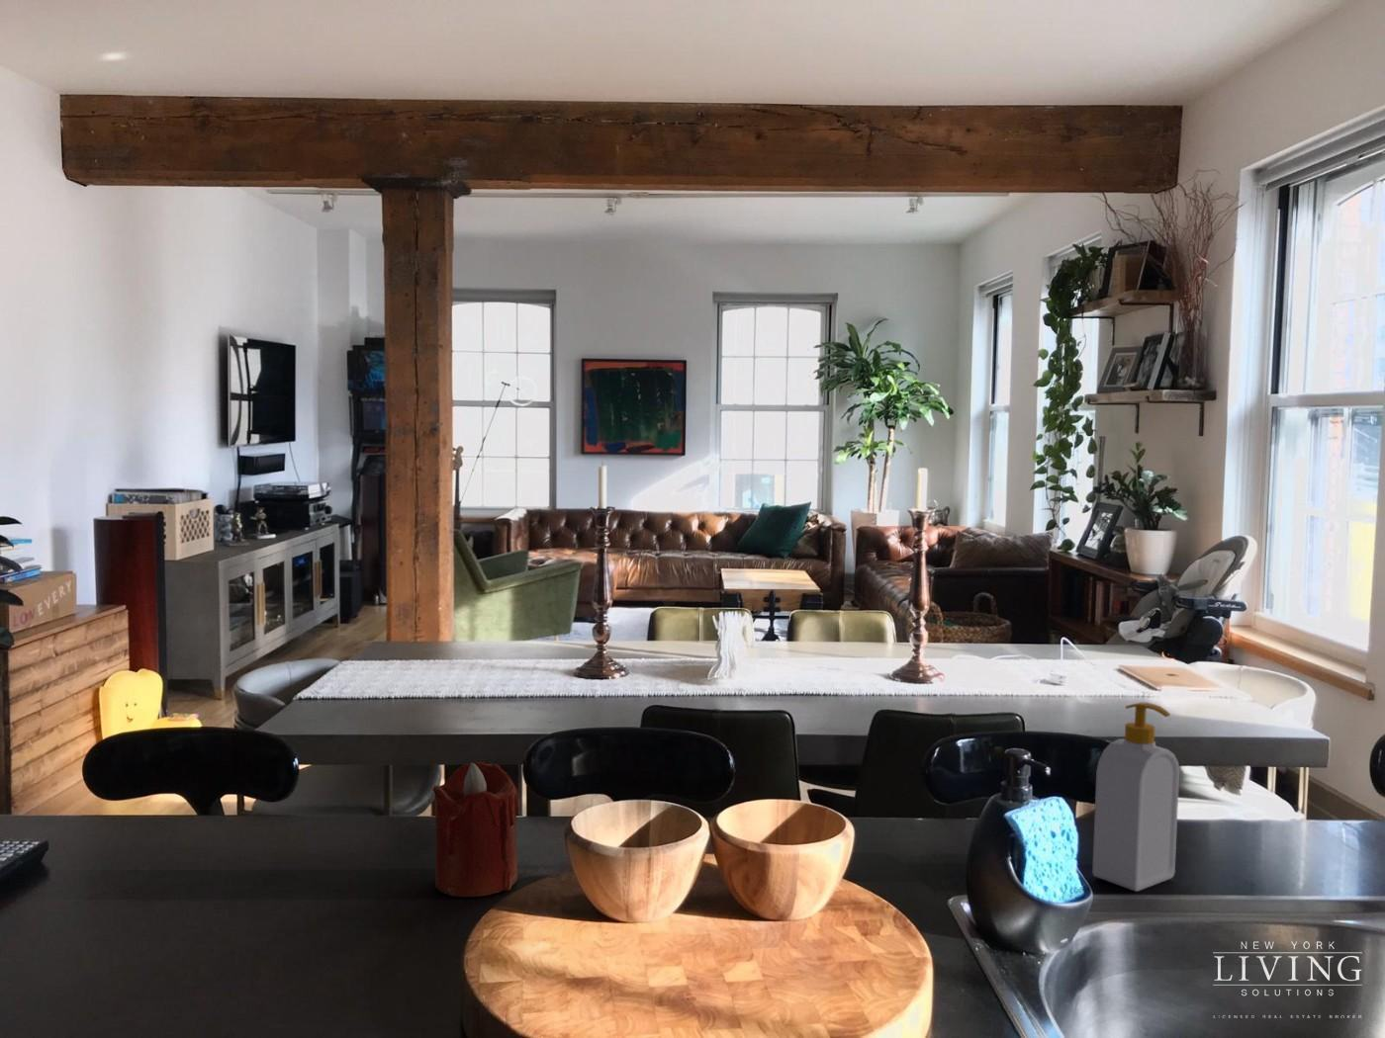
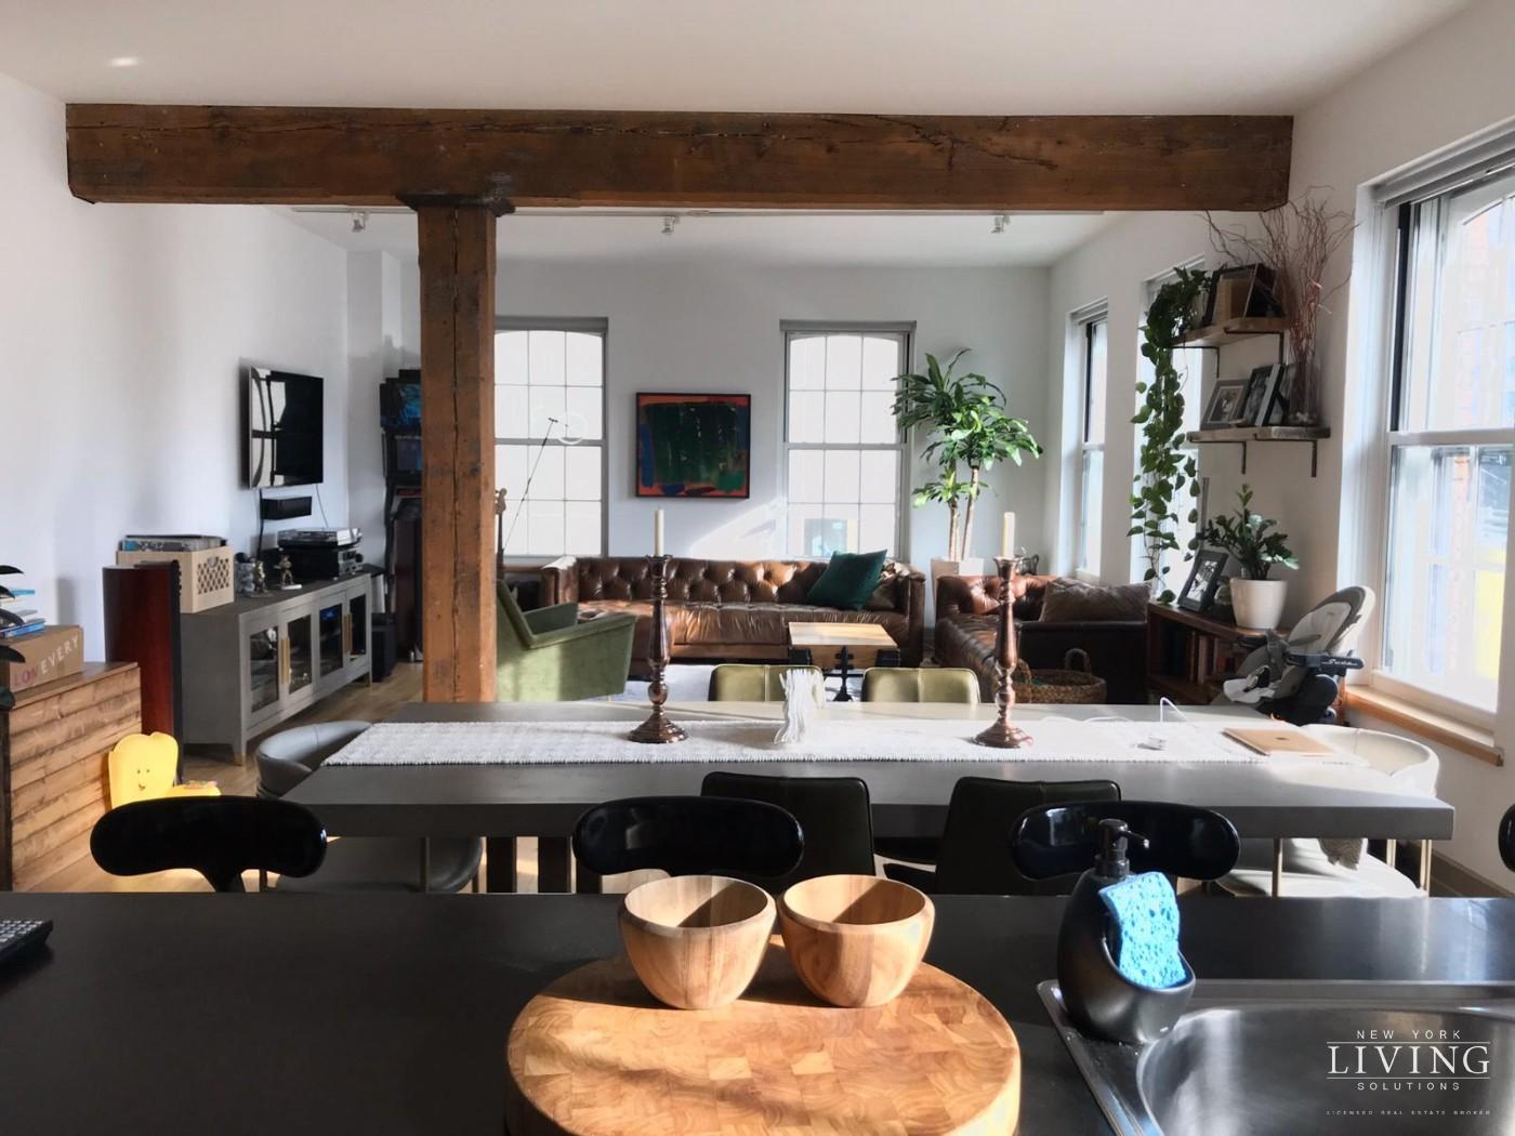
- candle [432,761,520,897]
- soap bottle [1092,702,1180,893]
